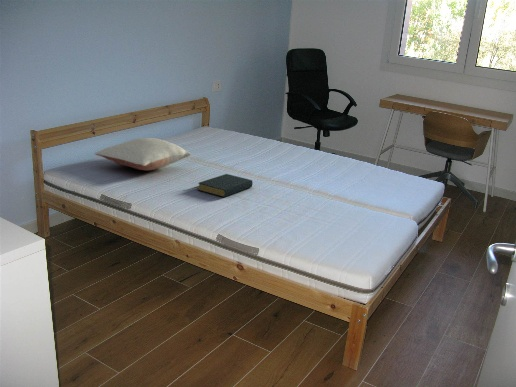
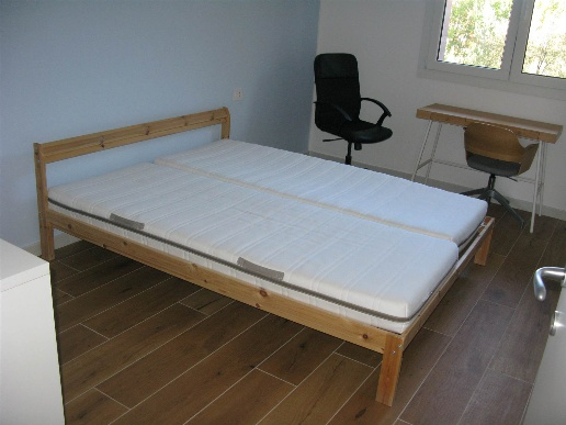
- hardback book [197,173,254,198]
- pillow [94,137,192,171]
